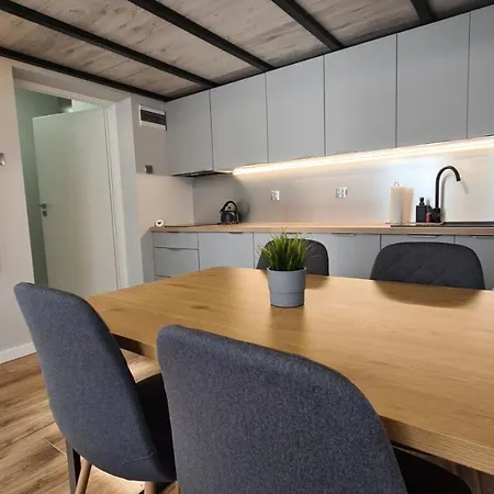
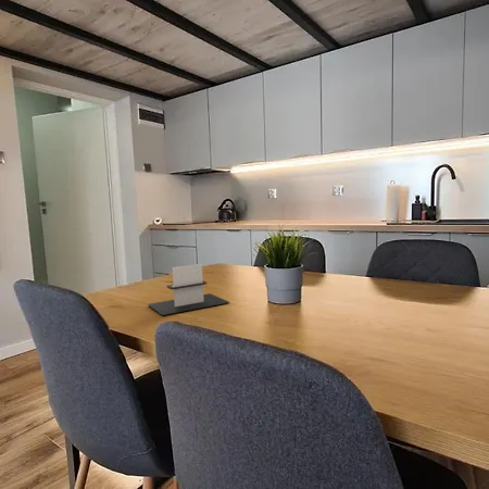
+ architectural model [147,263,229,316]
